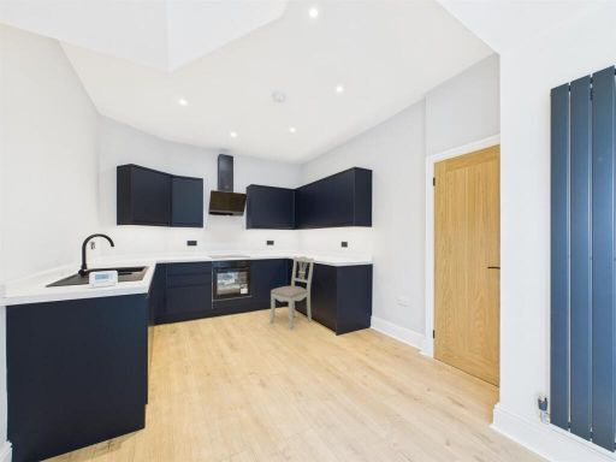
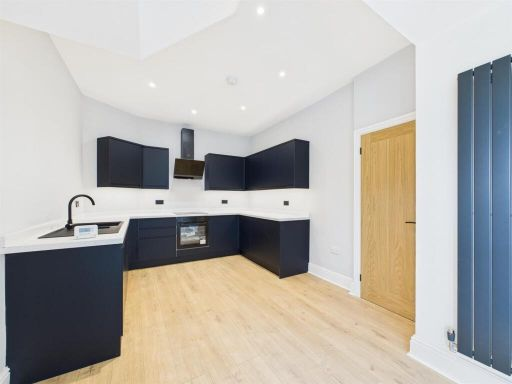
- dining chair [268,255,314,331]
